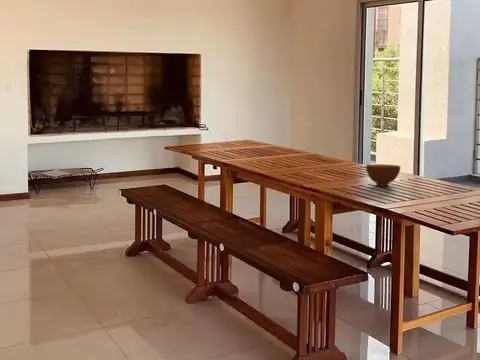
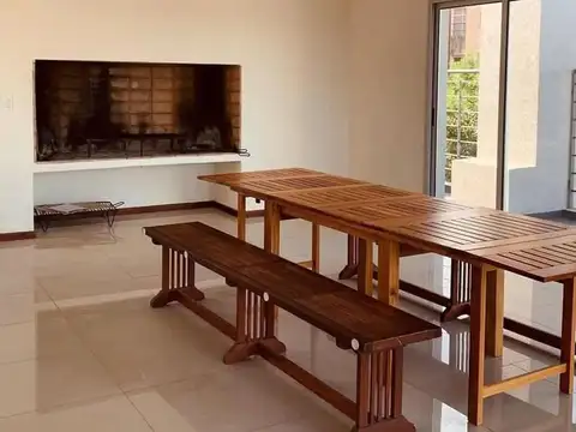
- bowl [365,163,401,187]
